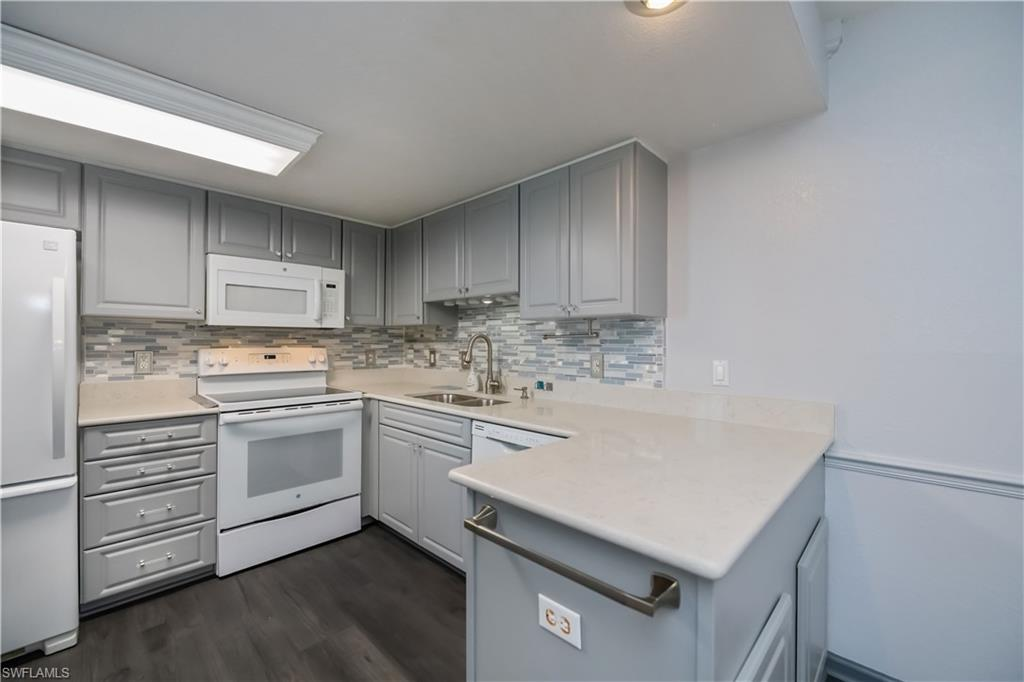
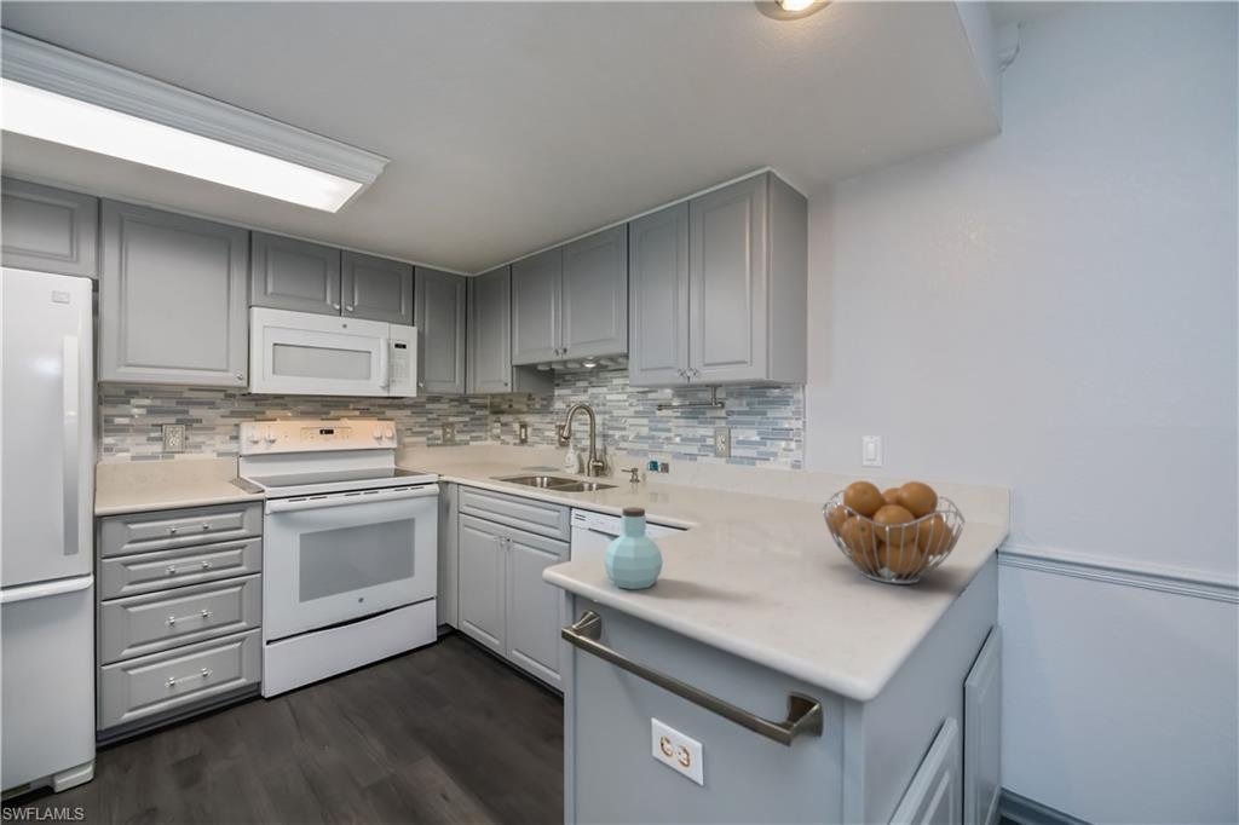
+ fruit basket [822,480,967,585]
+ jar [603,506,664,590]
